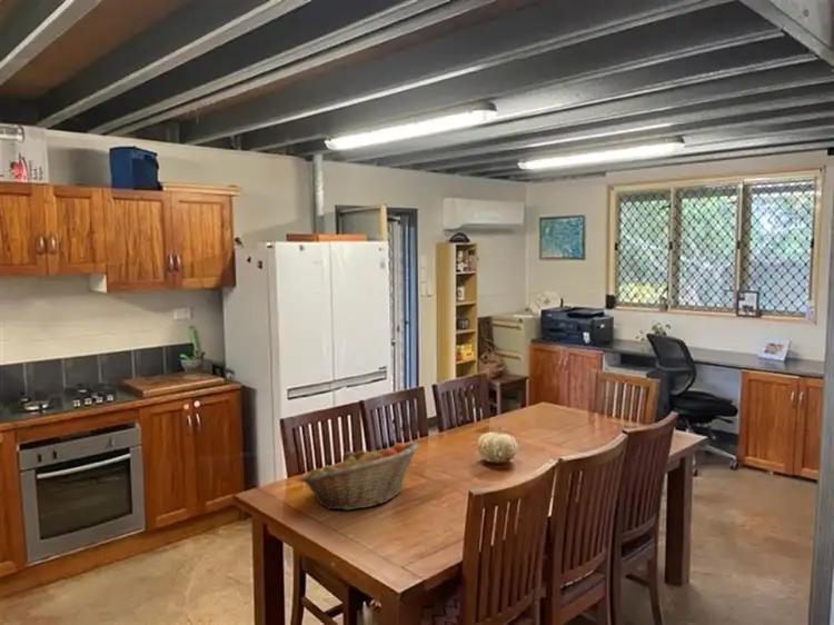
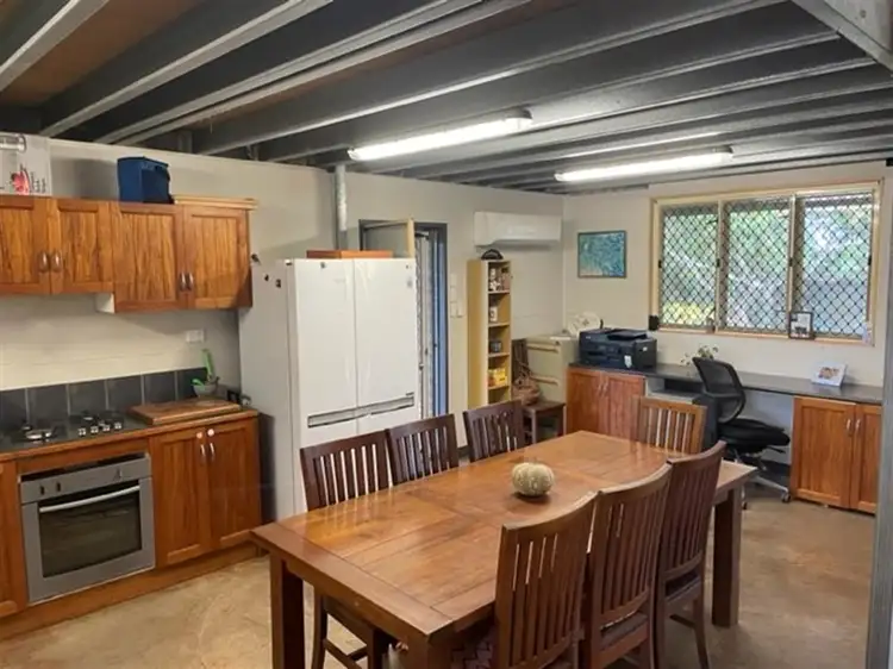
- fruit basket [299,442,420,512]
